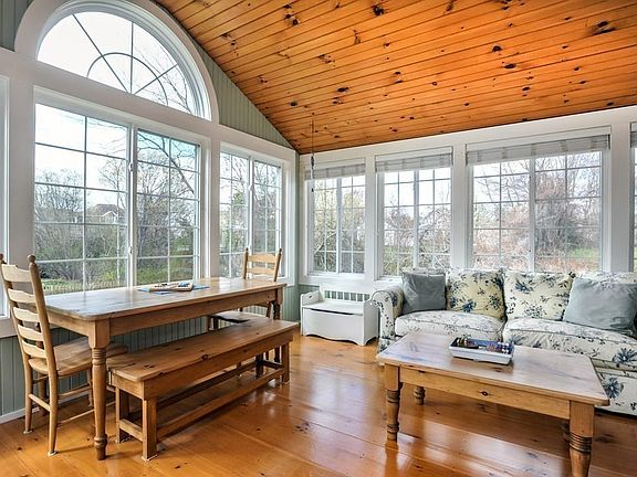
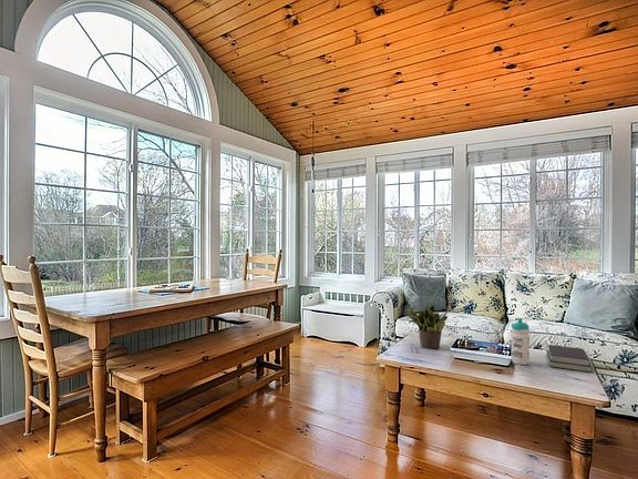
+ potted plant [407,303,449,349]
+ water bottle [511,317,531,366]
+ book [545,344,594,374]
